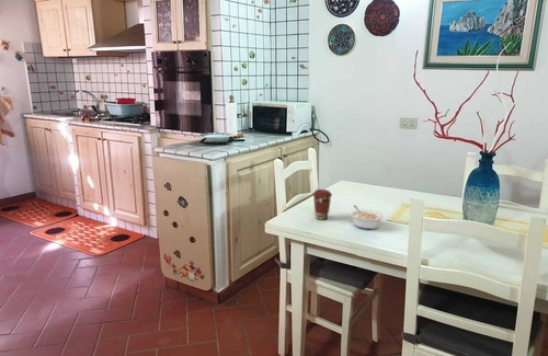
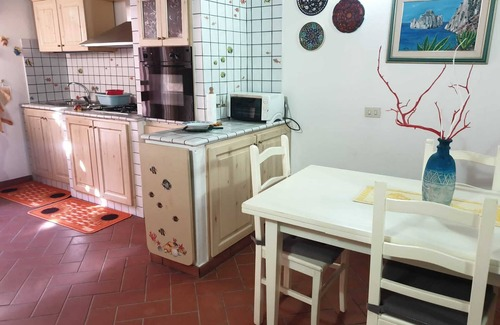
- legume [349,205,385,230]
- coffee cup [311,188,333,221]
